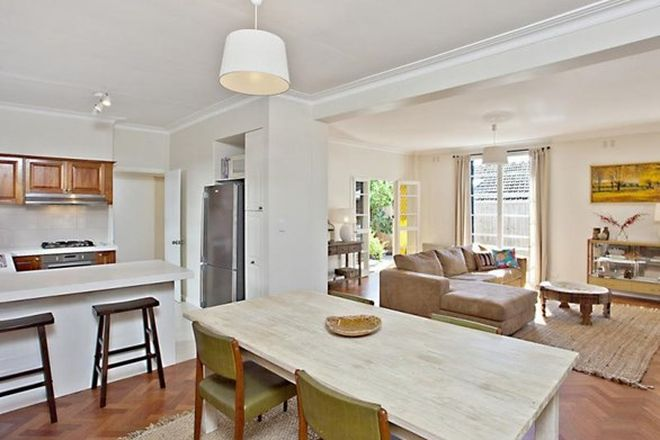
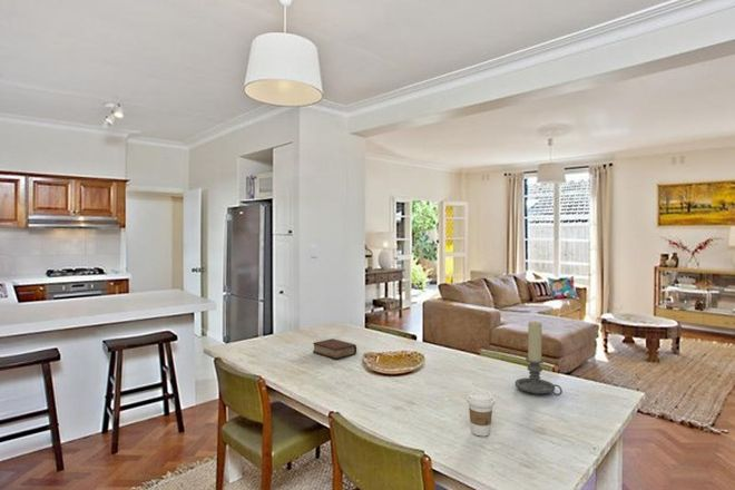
+ book [312,337,357,360]
+ coffee cup [465,390,496,438]
+ candle holder [514,320,564,396]
